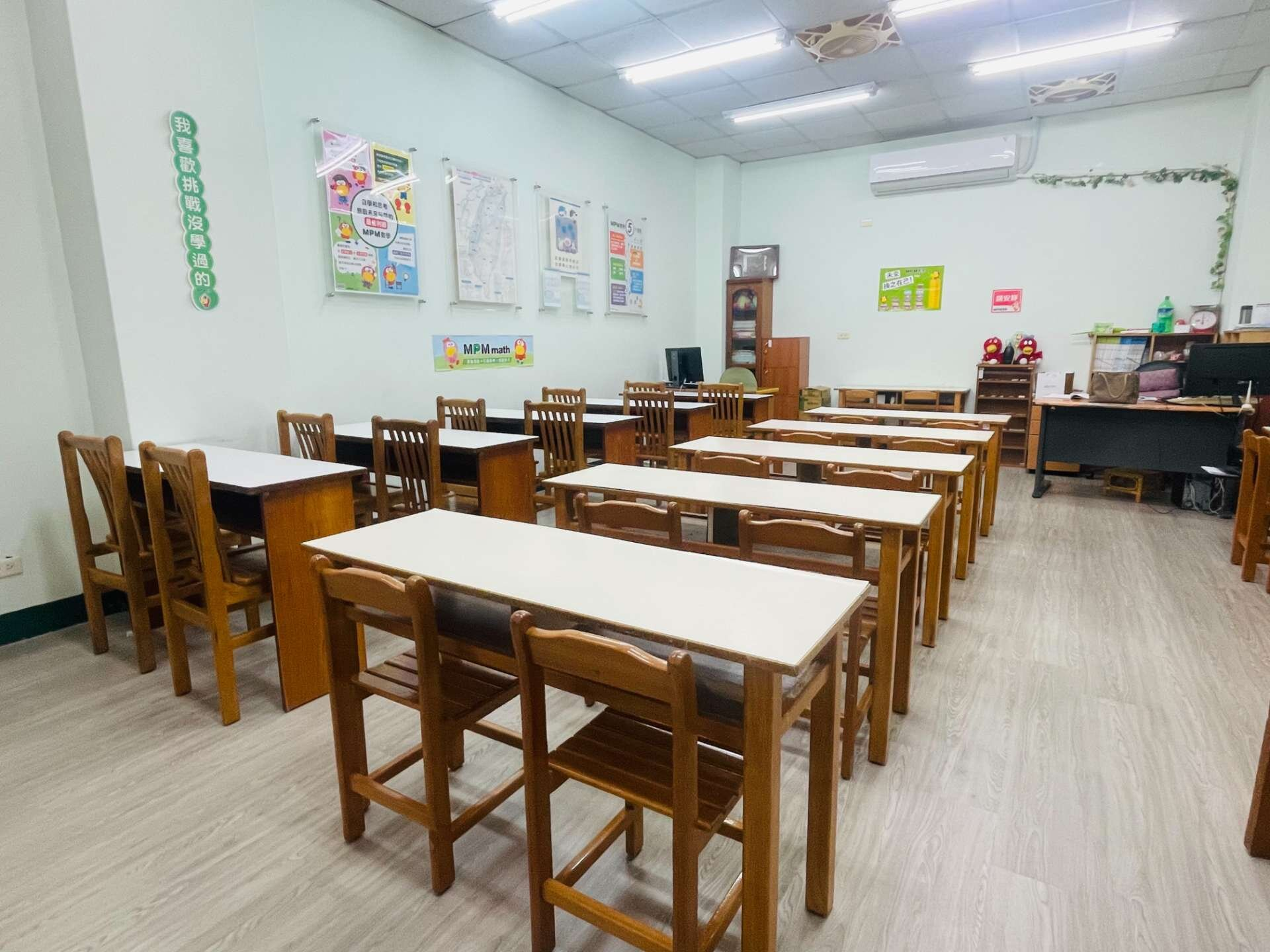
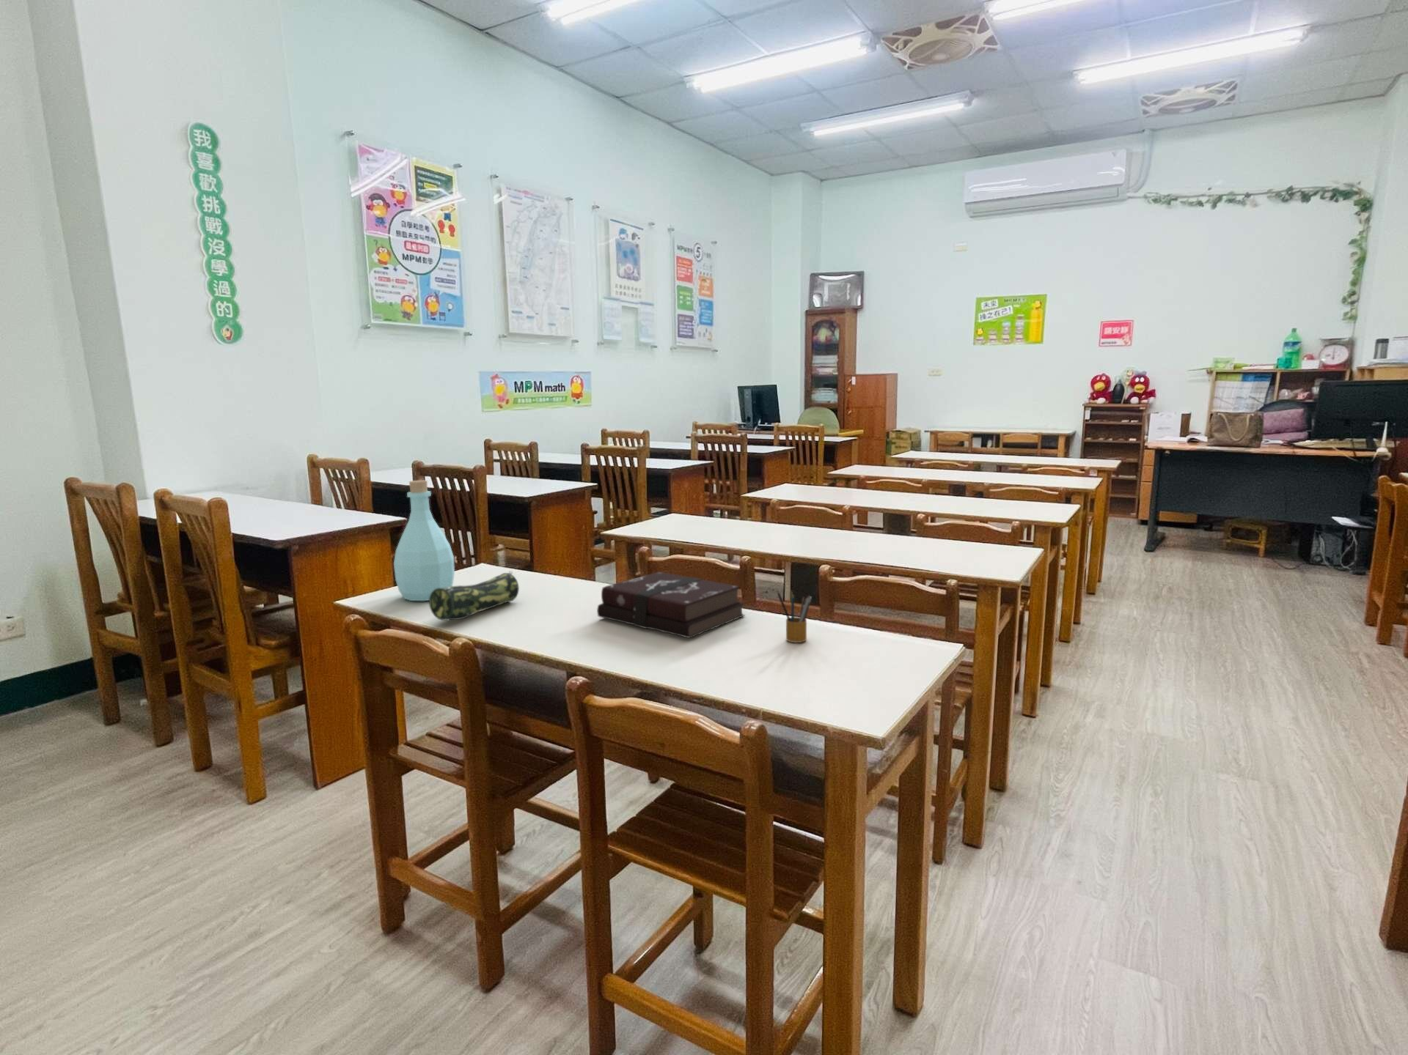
+ hardback book [596,571,746,638]
+ bottle [394,480,456,602]
+ pencil box [776,590,813,643]
+ pencil case [428,571,520,622]
